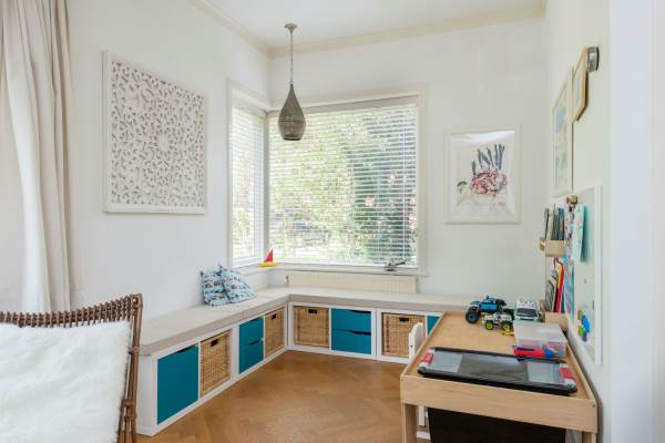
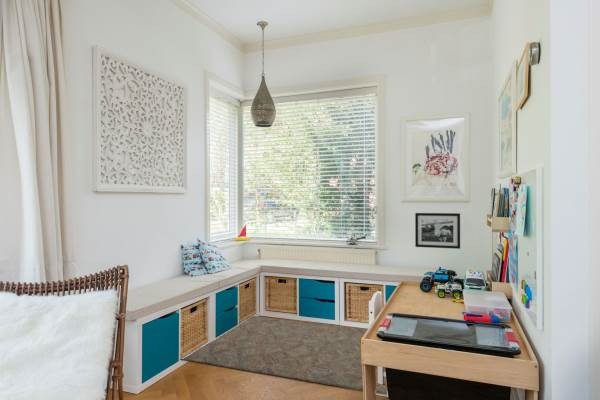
+ rug [181,315,388,396]
+ picture frame [414,212,461,250]
